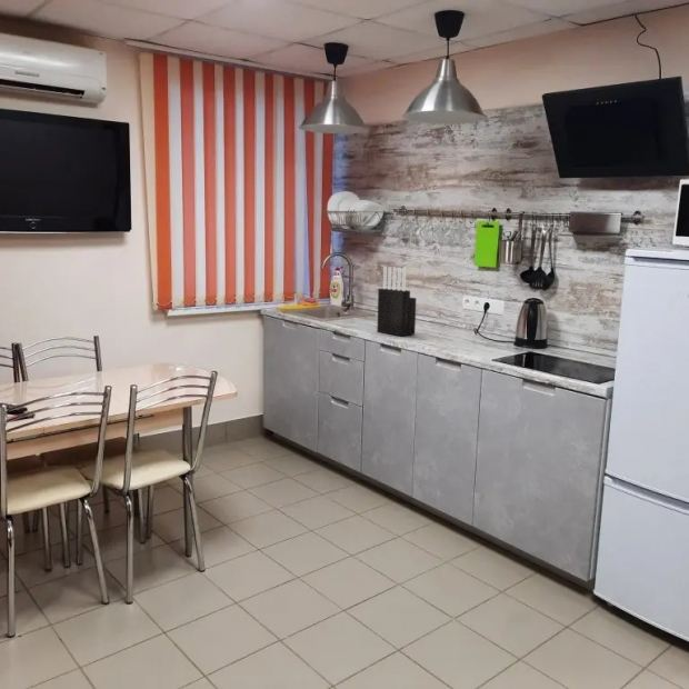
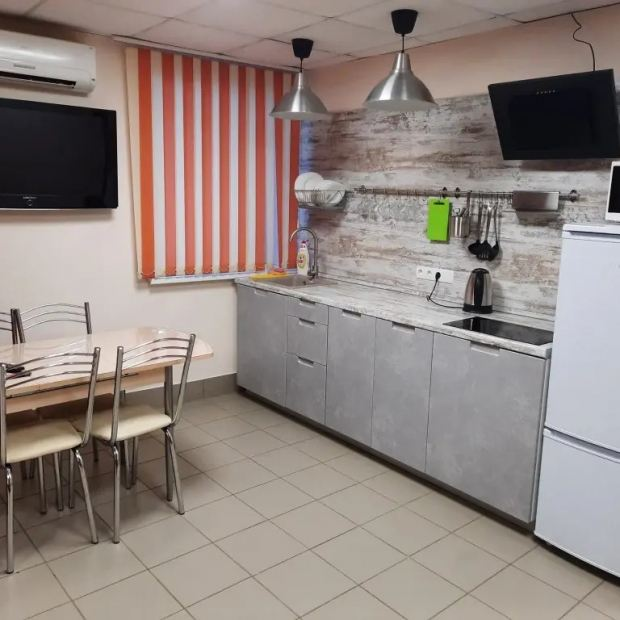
- knife block [376,266,417,337]
